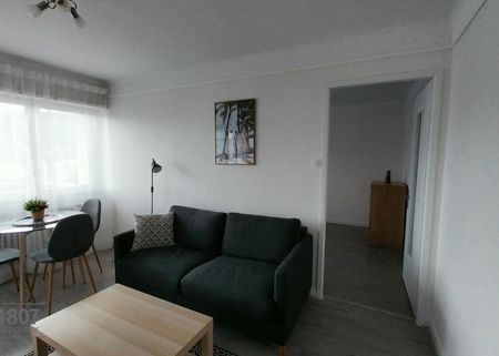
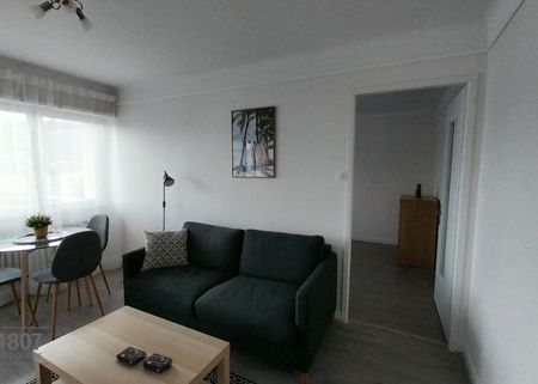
+ product box [115,346,173,376]
